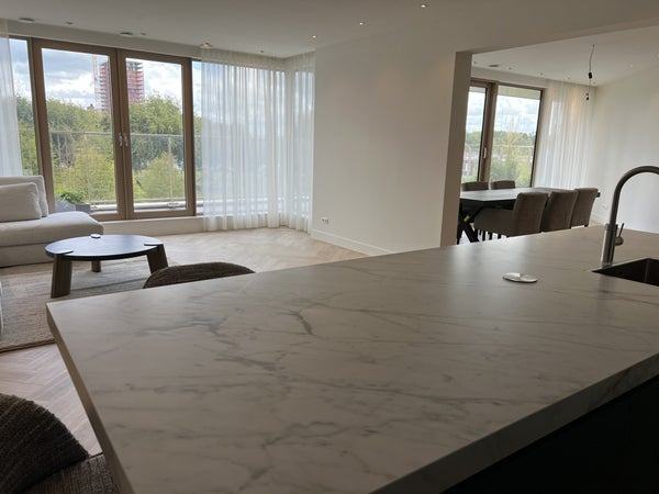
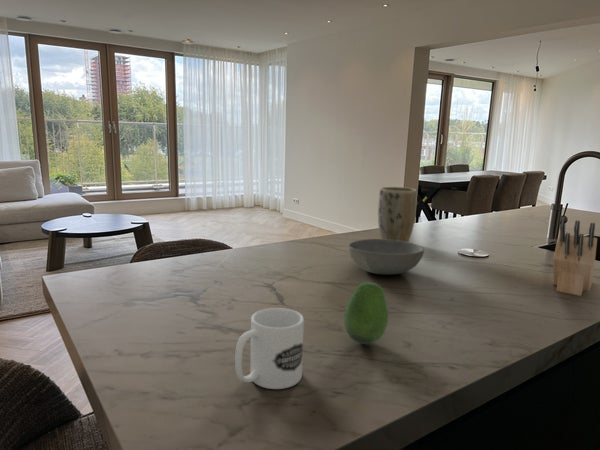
+ knife block [552,217,598,297]
+ fruit [343,281,389,345]
+ bowl [347,238,425,276]
+ mug [234,307,305,390]
+ plant pot [377,186,418,243]
